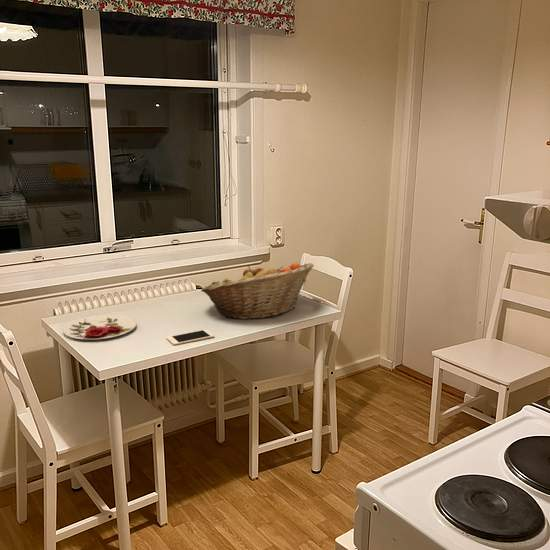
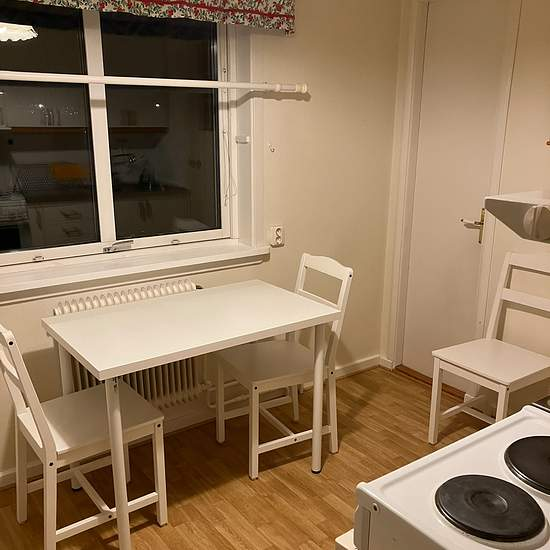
- fruit basket [200,262,315,320]
- plate [62,314,137,341]
- cell phone [166,328,215,346]
